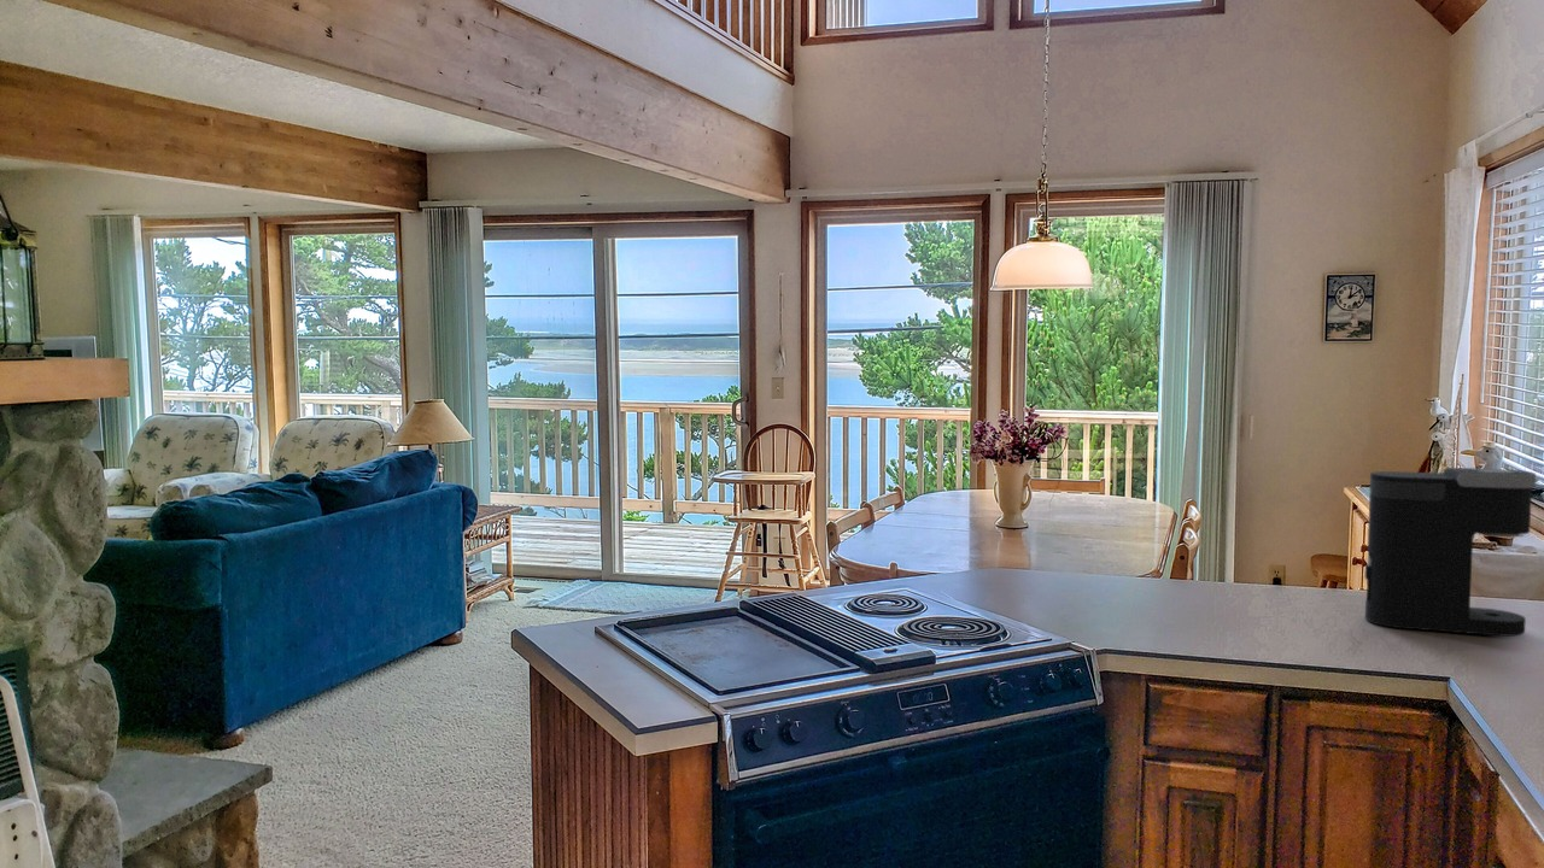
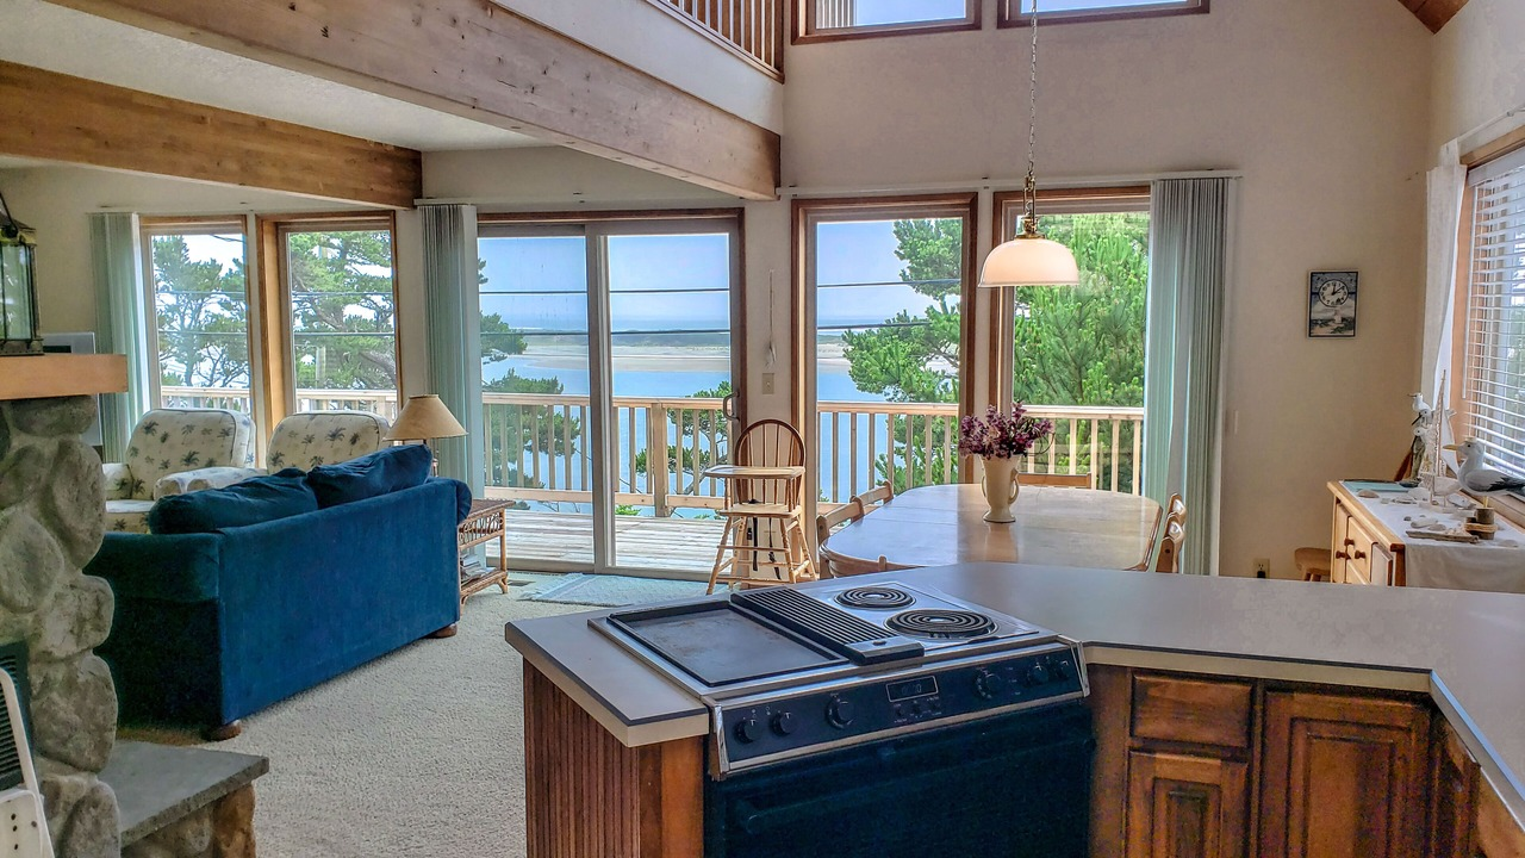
- coffee maker [1364,467,1540,638]
